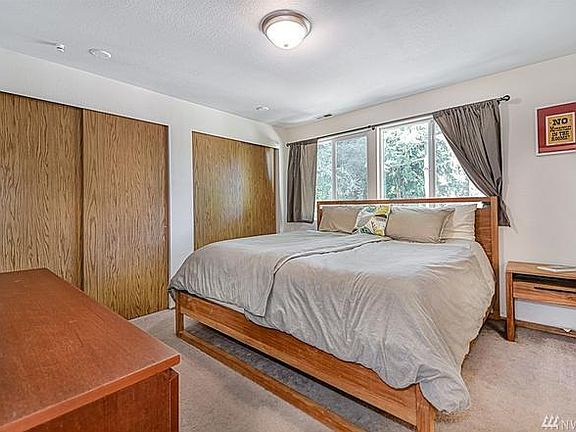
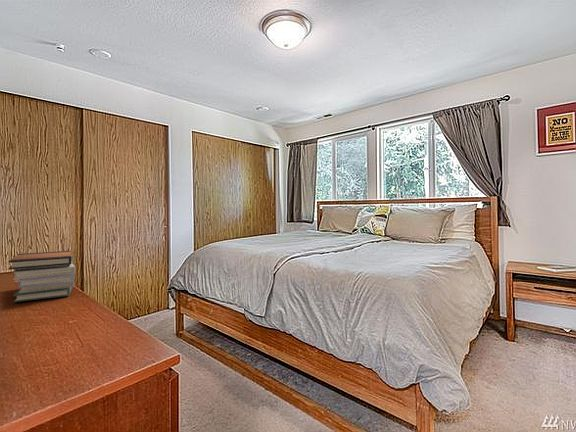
+ book stack [7,250,76,303]
